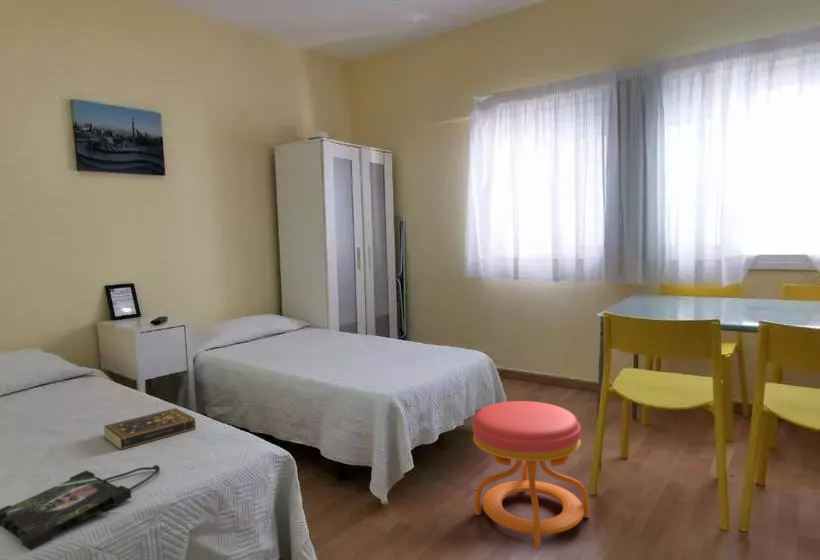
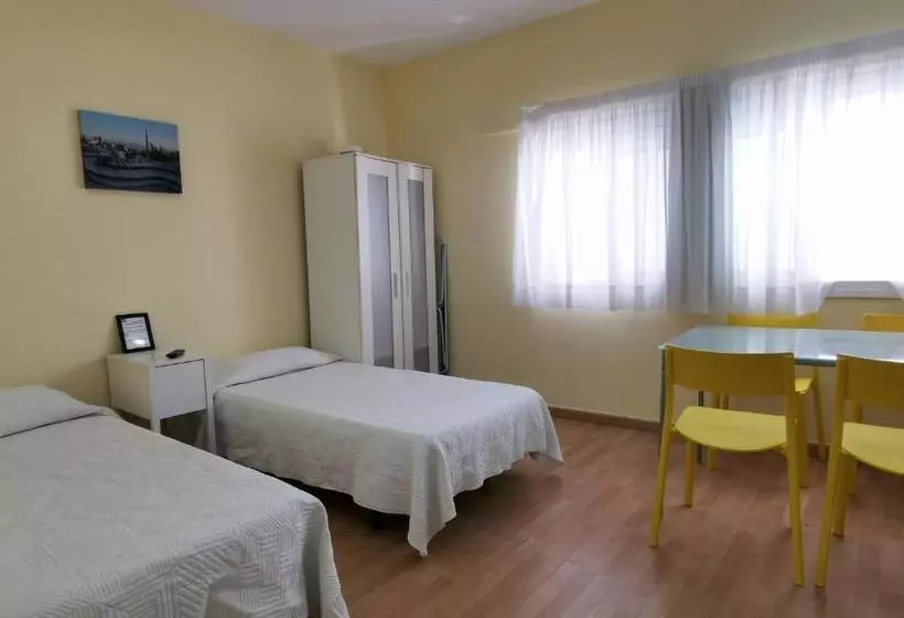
- book [103,407,197,451]
- photo frame [0,464,161,552]
- stool [471,400,591,549]
